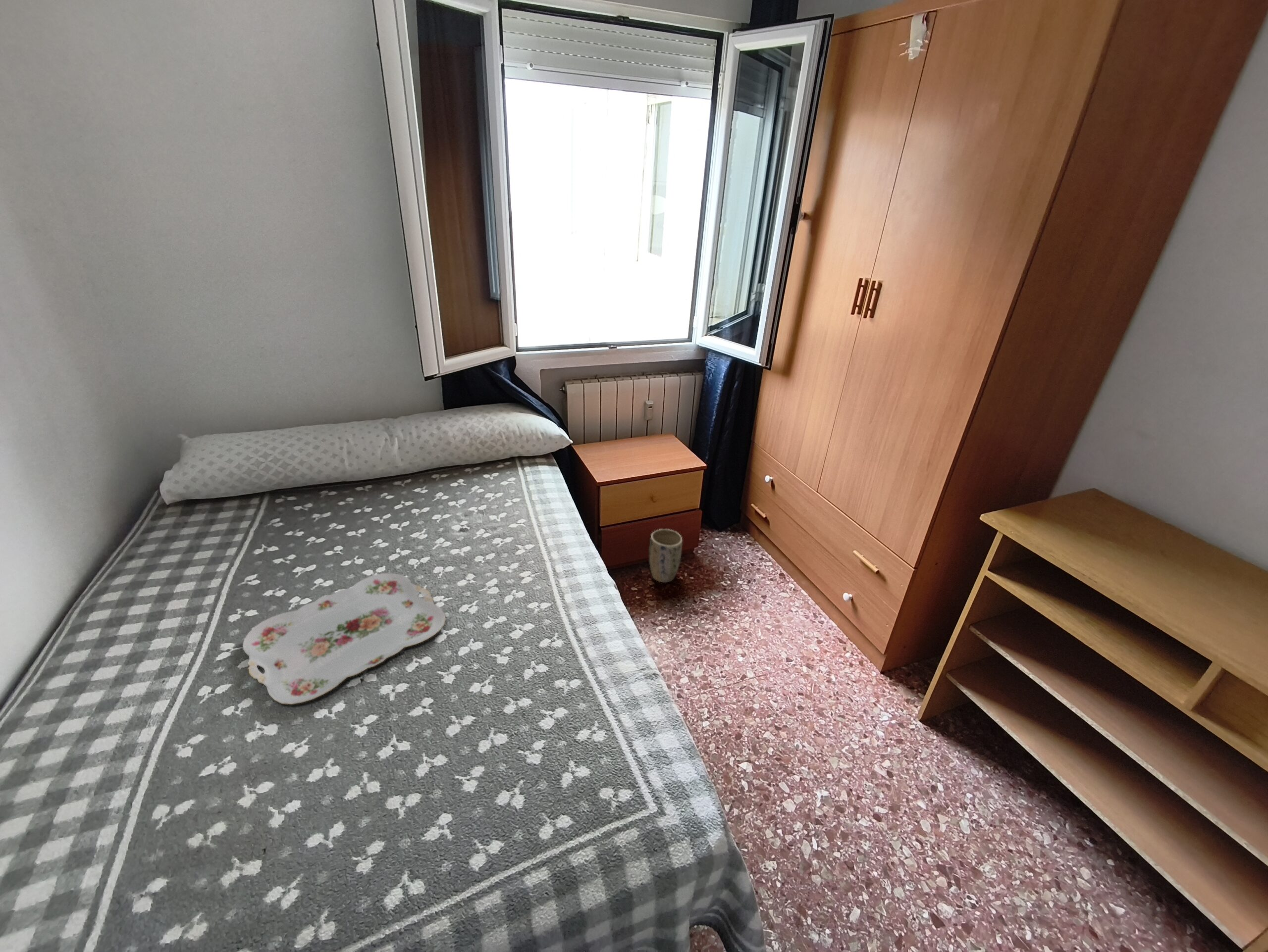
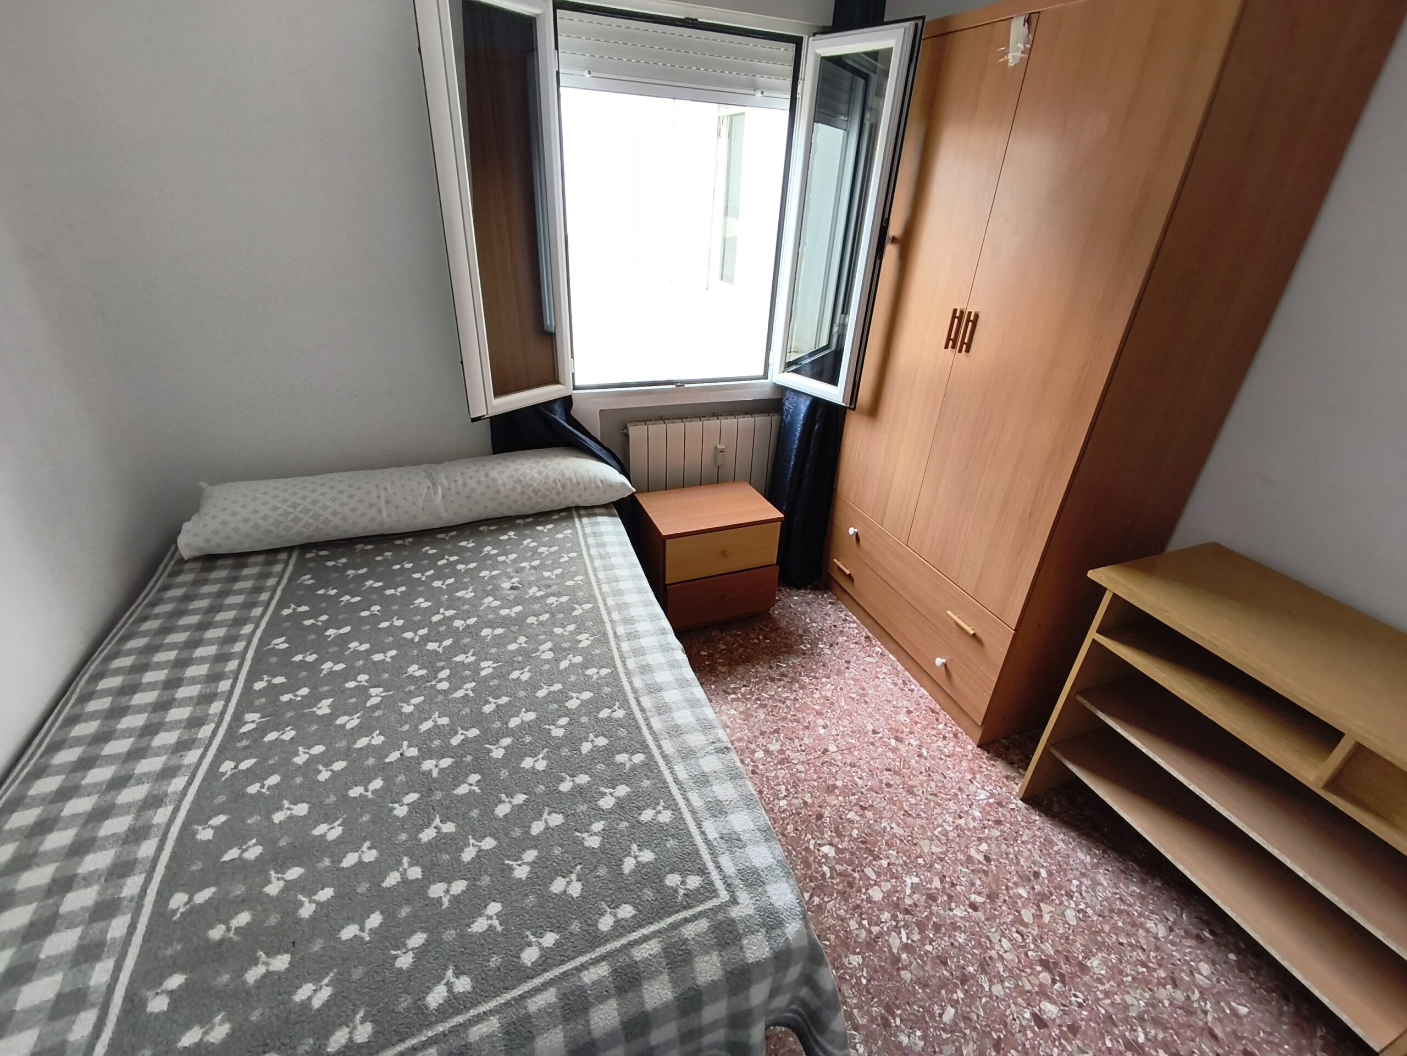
- plant pot [649,529,683,583]
- serving tray [242,573,446,705]
